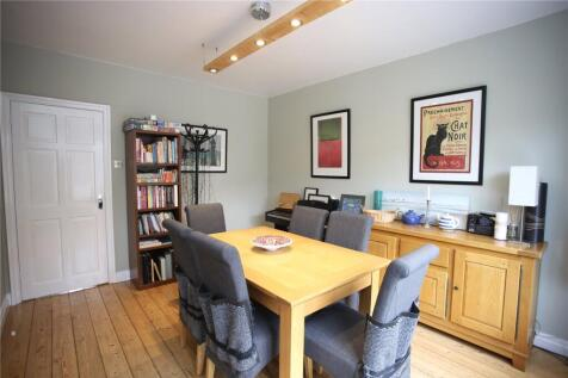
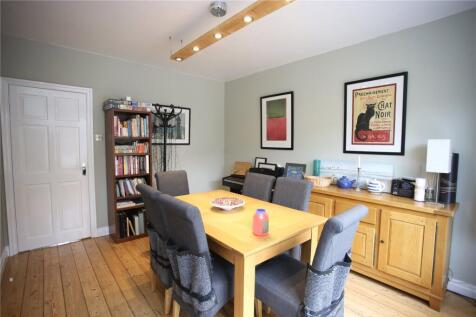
+ jar [252,208,270,237]
